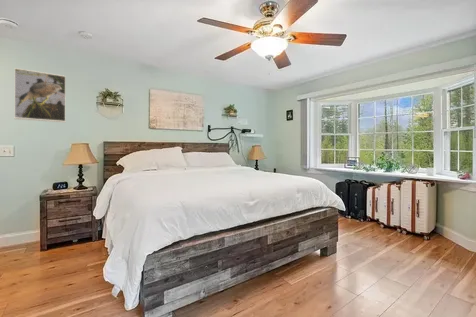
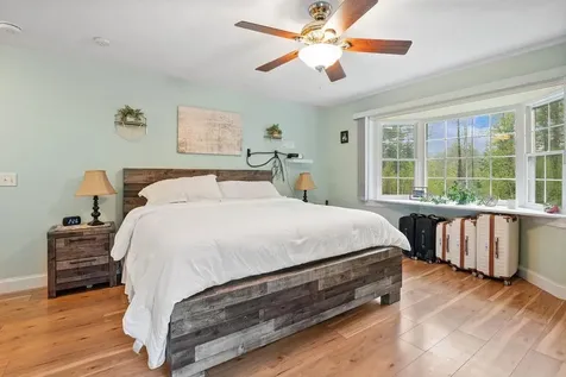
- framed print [14,67,67,124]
